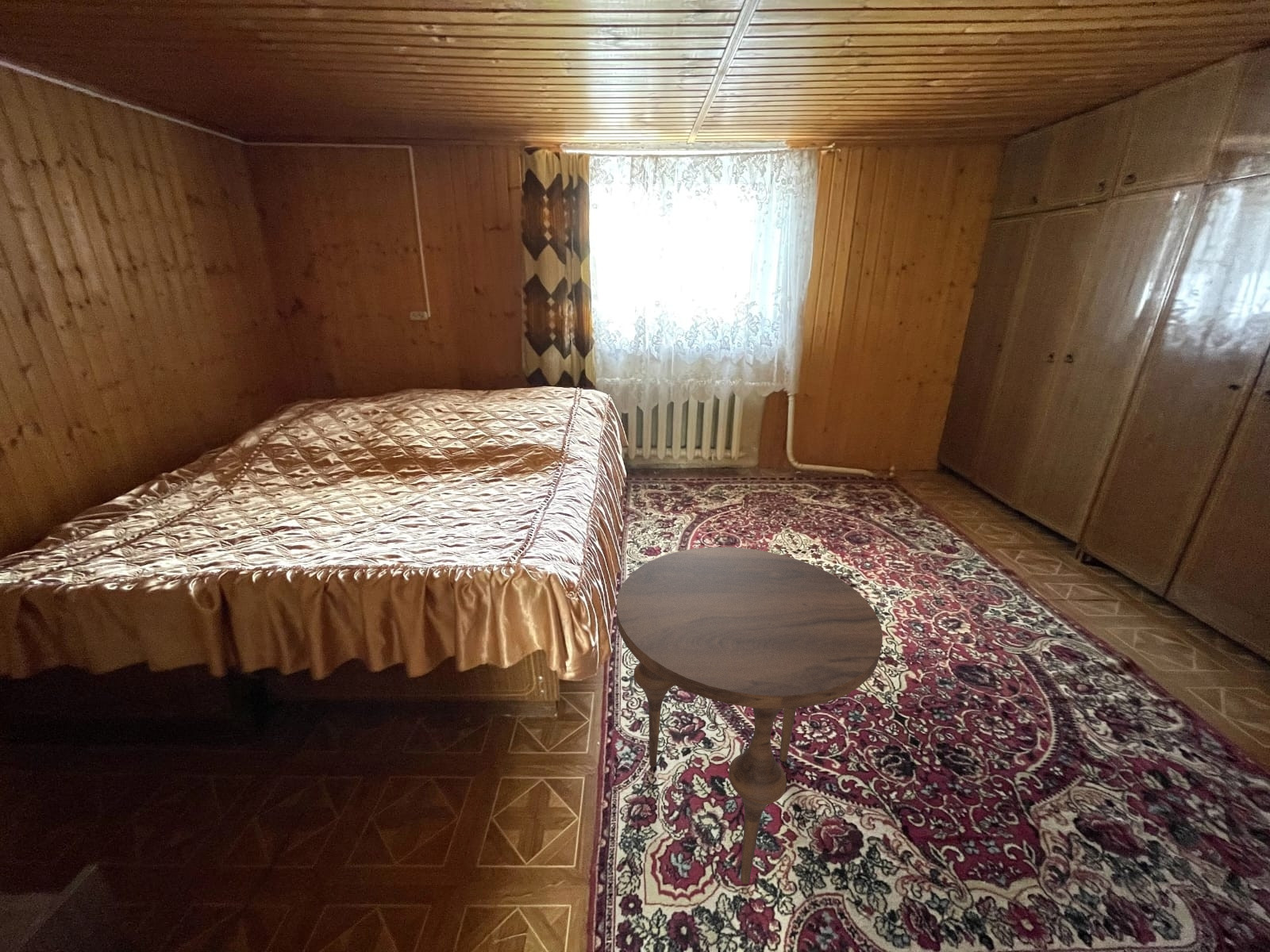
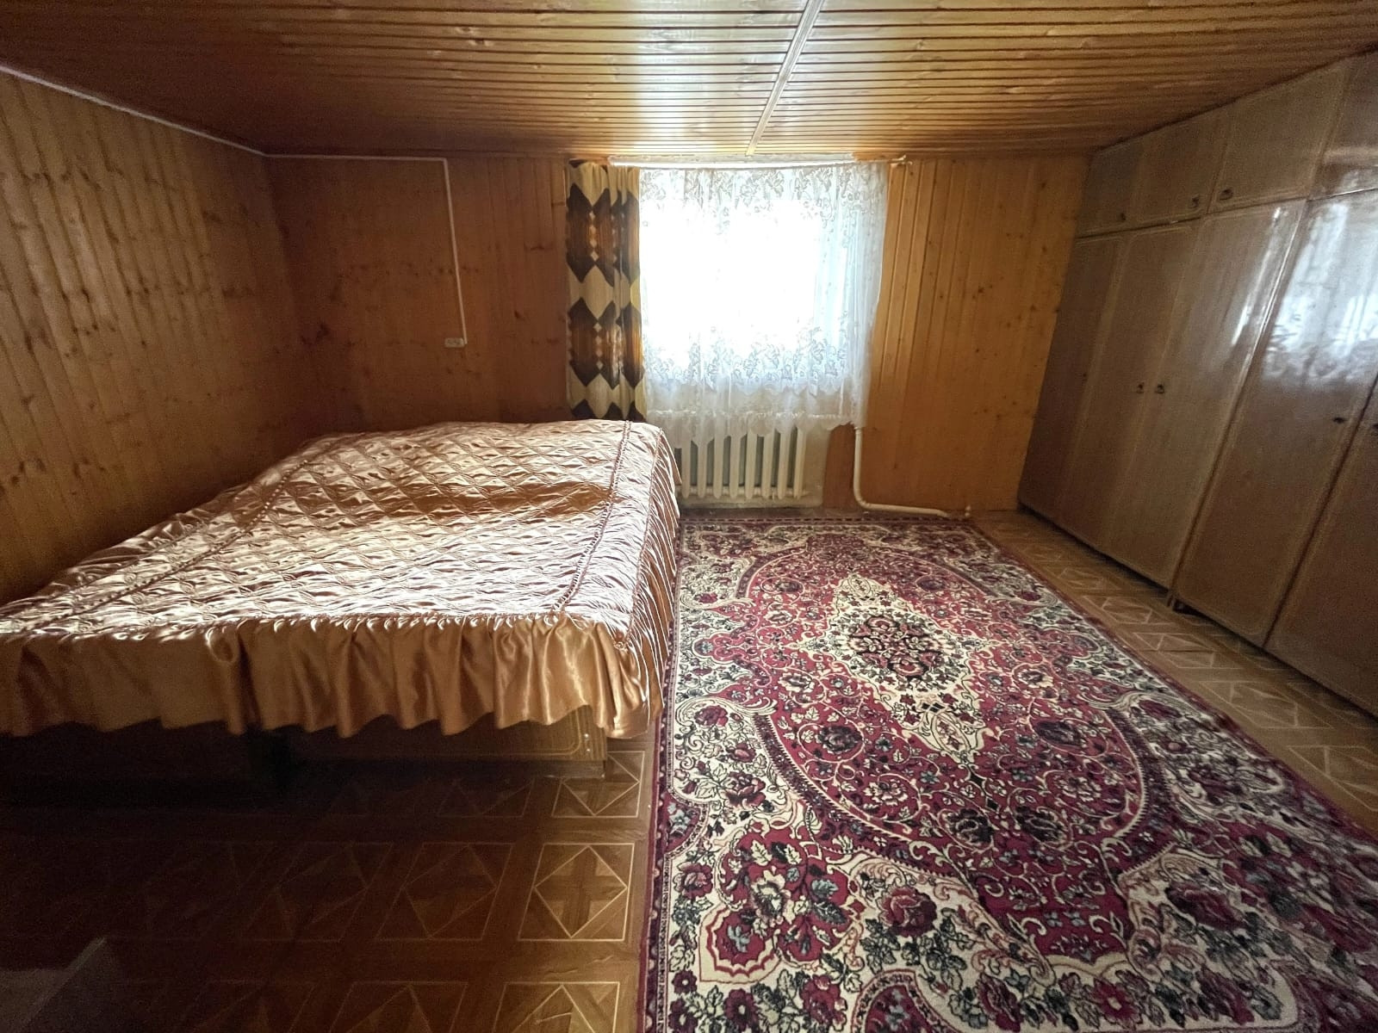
- side table [616,547,883,885]
